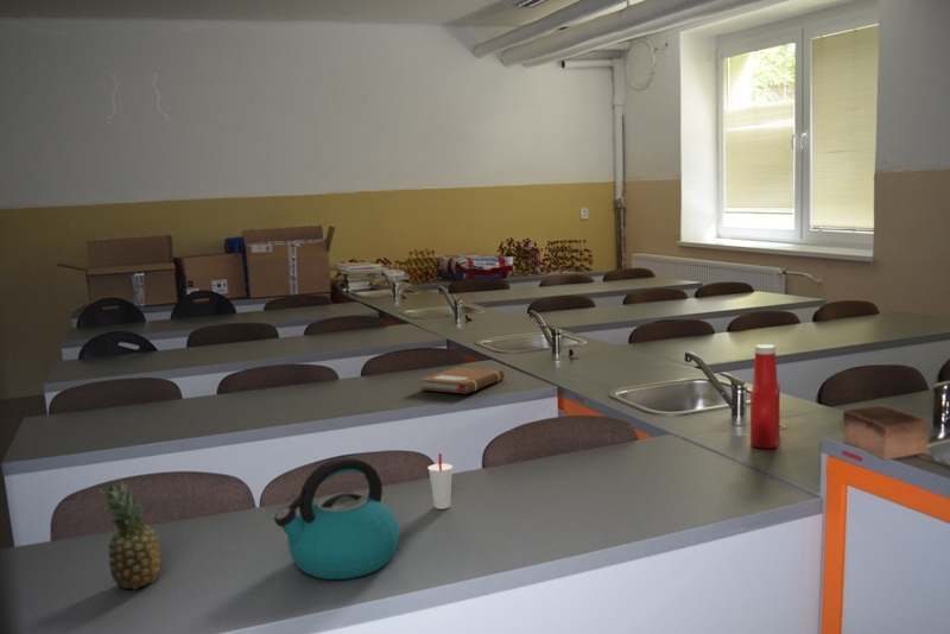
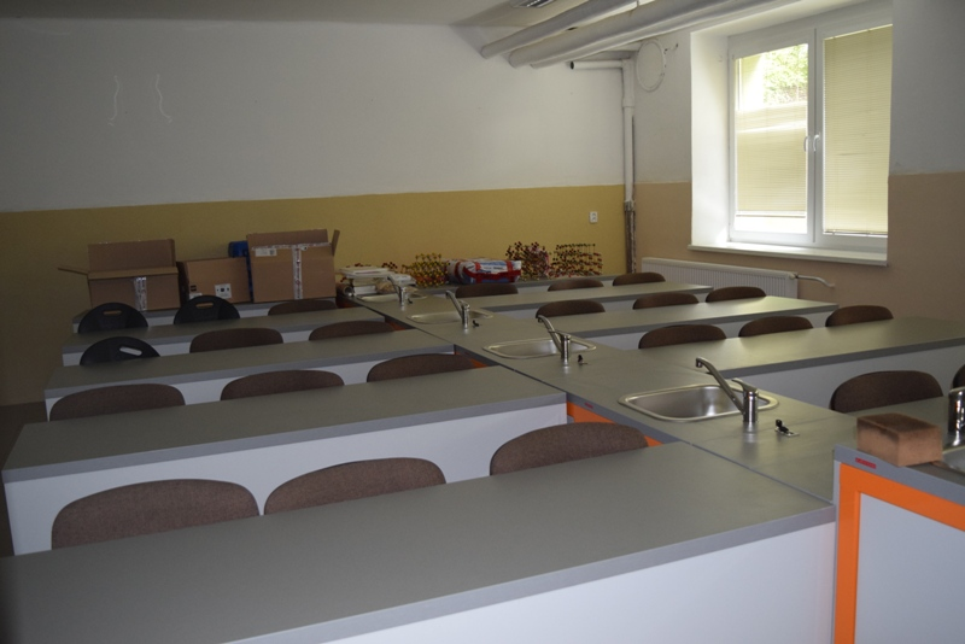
- notebook [419,366,505,394]
- fruit [99,478,162,591]
- kettle [273,456,401,581]
- cup [428,452,454,511]
- soap bottle [749,343,781,450]
